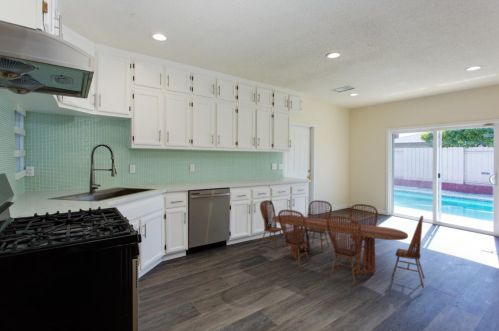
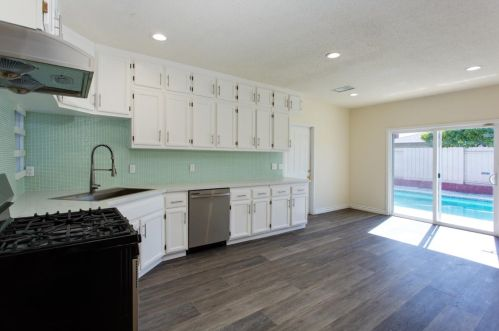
- dining set [259,199,426,289]
